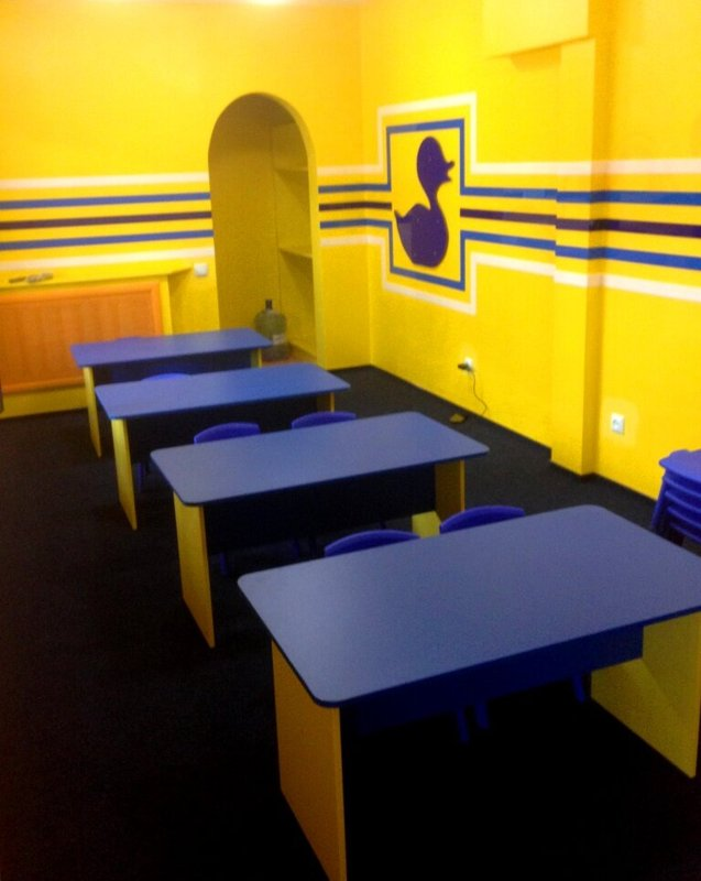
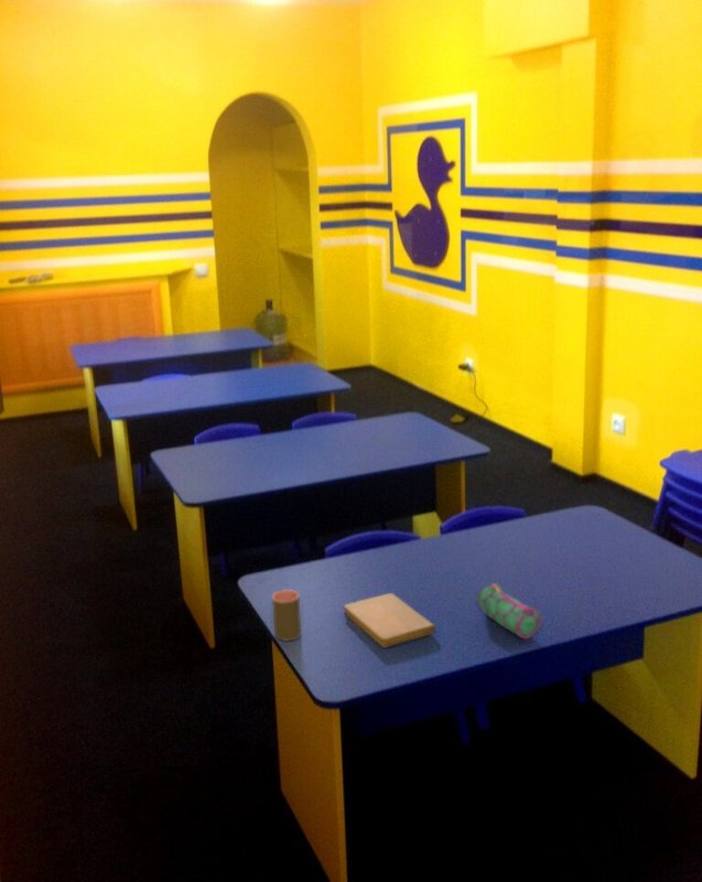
+ cup [271,589,302,642]
+ notebook [343,592,436,649]
+ pencil case [474,582,542,641]
